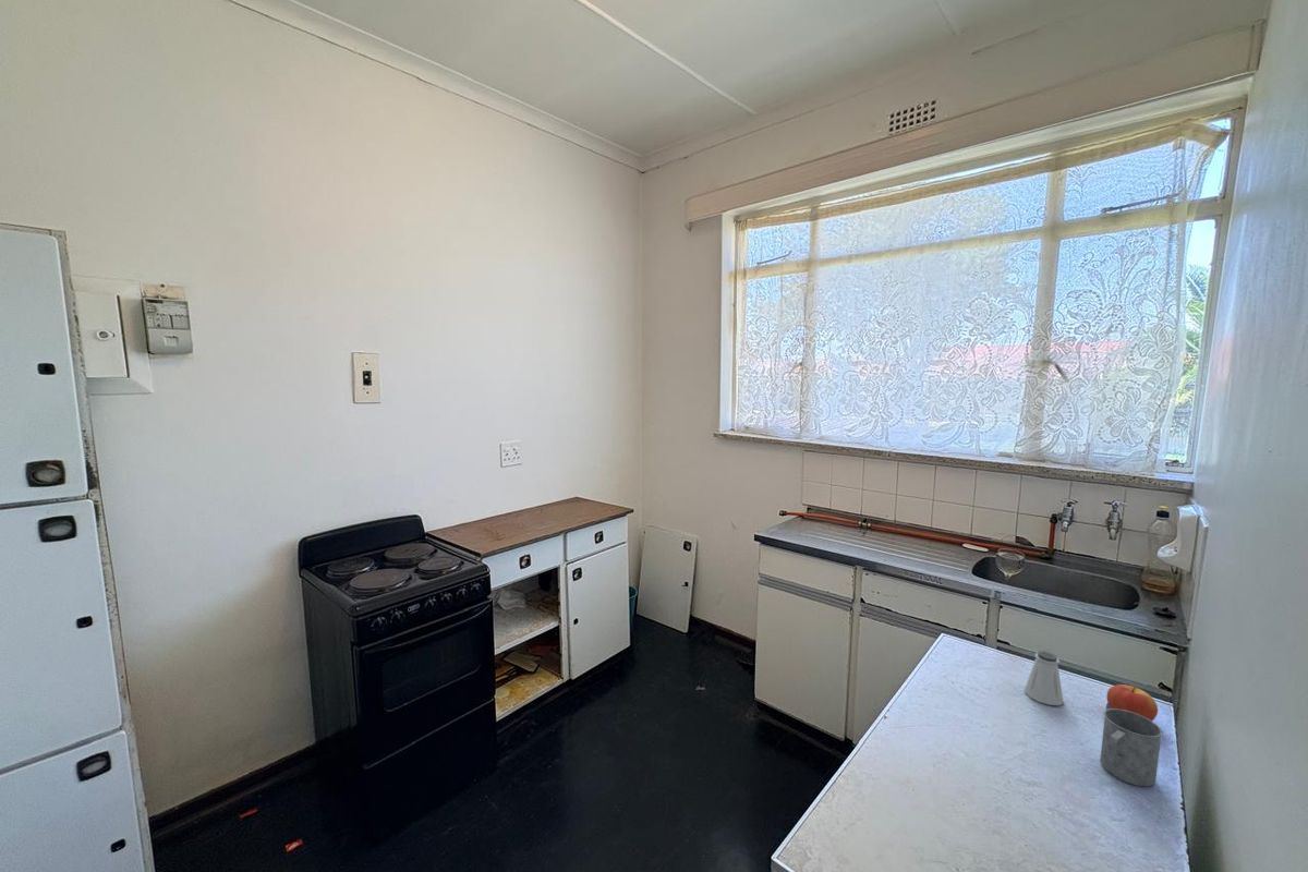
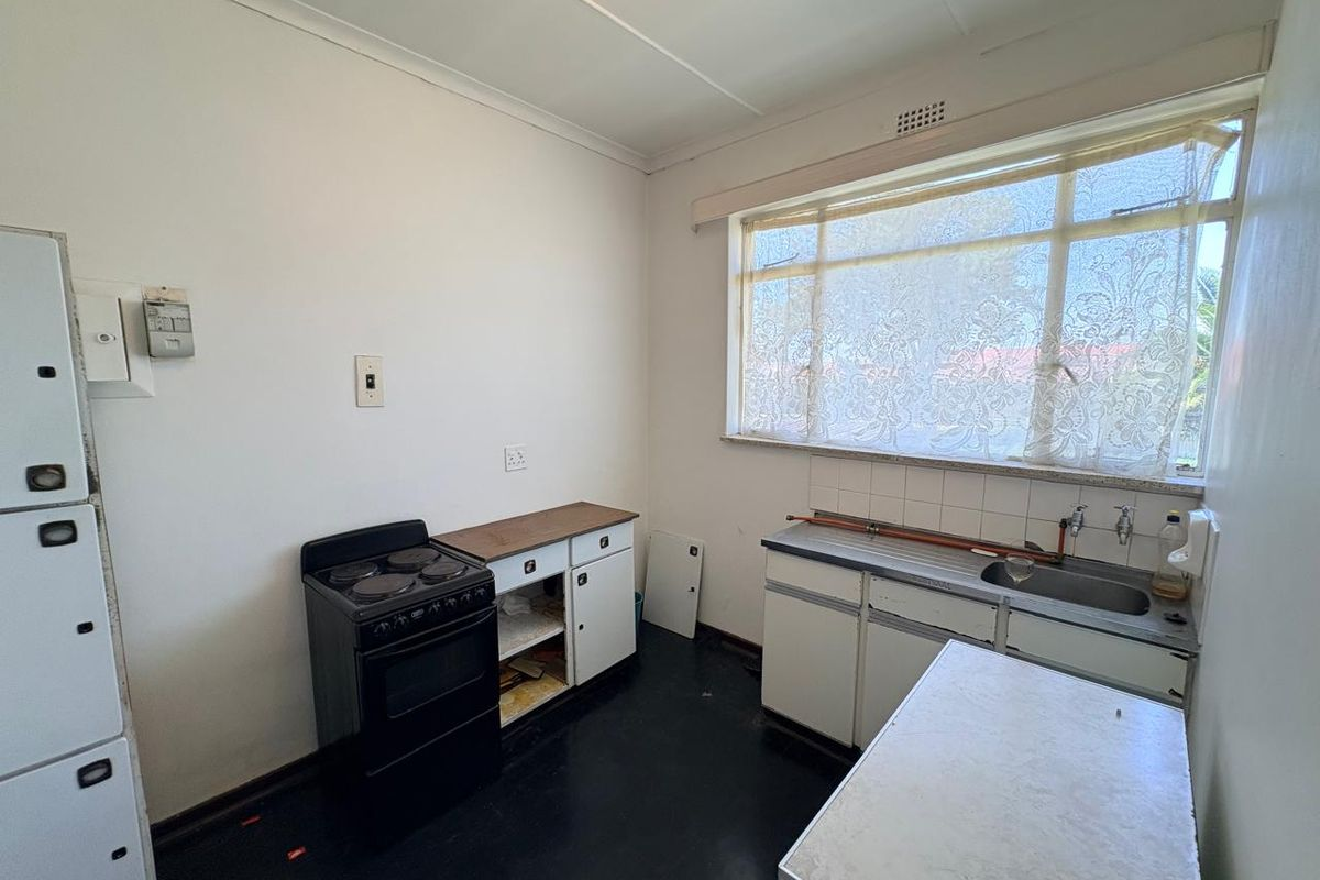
- saltshaker [1024,650,1065,706]
- mug [1099,707,1164,787]
- apple [1105,683,1159,722]
